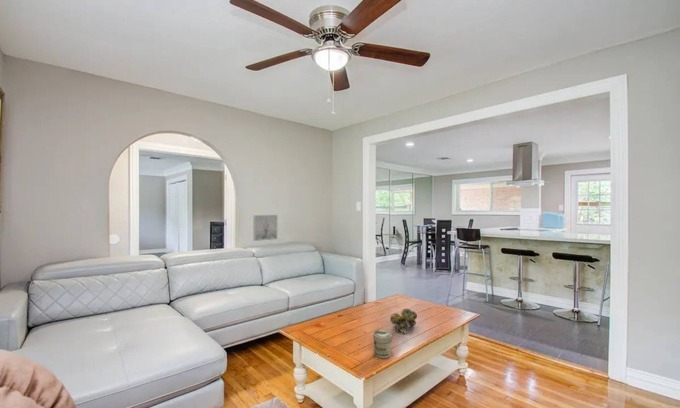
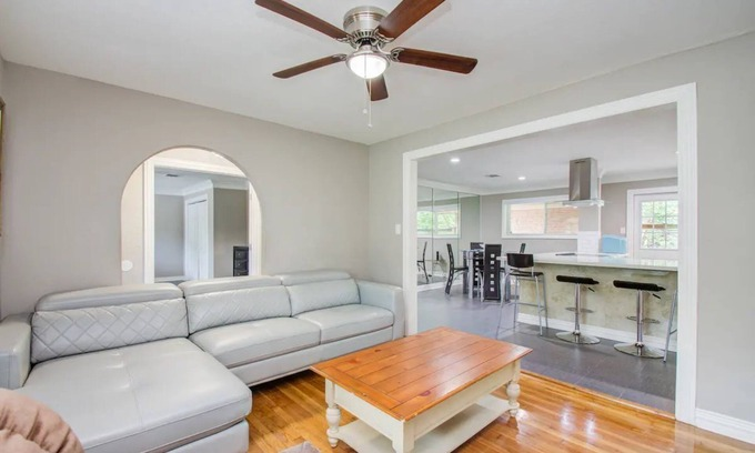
- jar [372,329,393,359]
- wall art [252,214,278,242]
- decorative ball [389,308,418,335]
